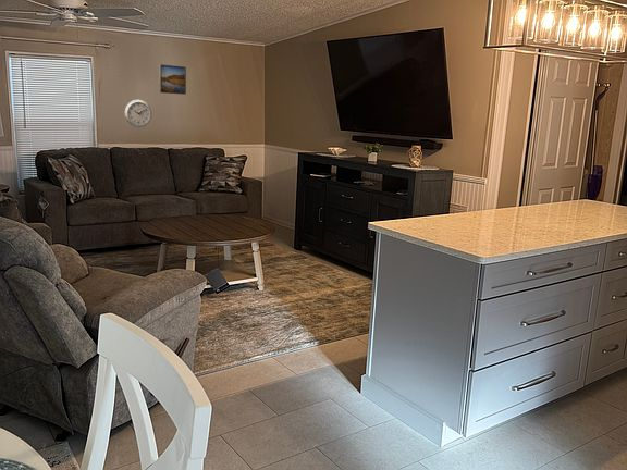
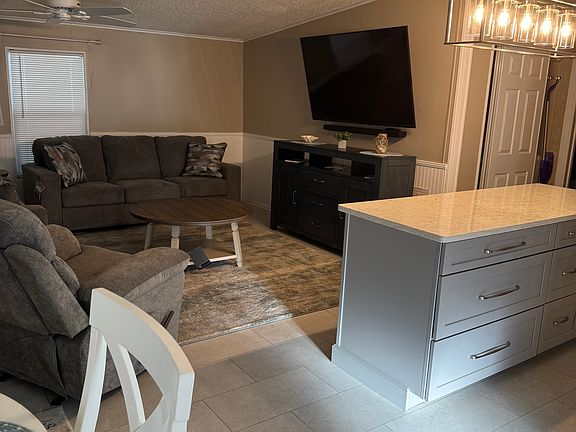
- wall clock [124,99,152,128]
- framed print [159,63,187,96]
